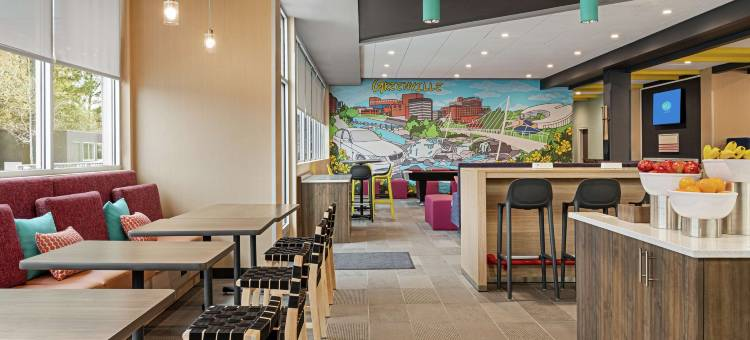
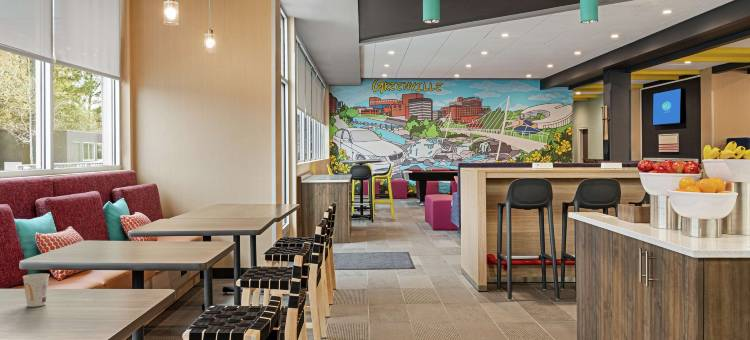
+ cup [22,272,50,308]
